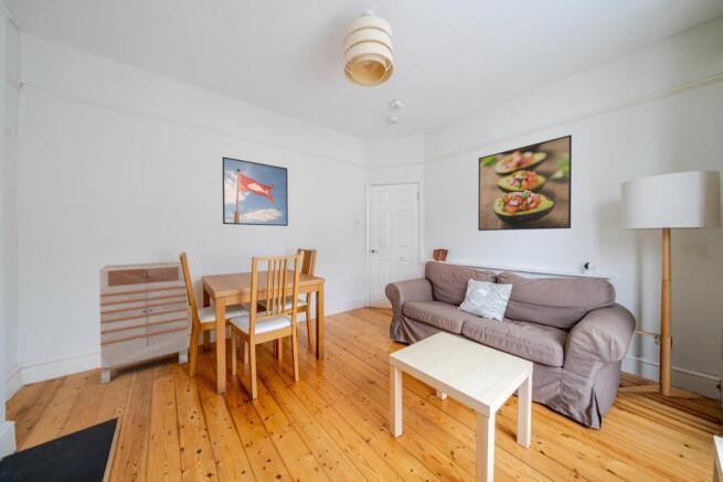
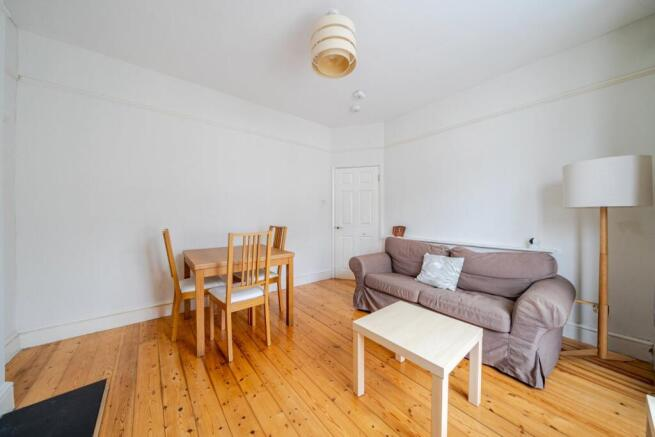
- dresser [98,260,189,385]
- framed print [221,156,289,227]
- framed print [477,133,573,232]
